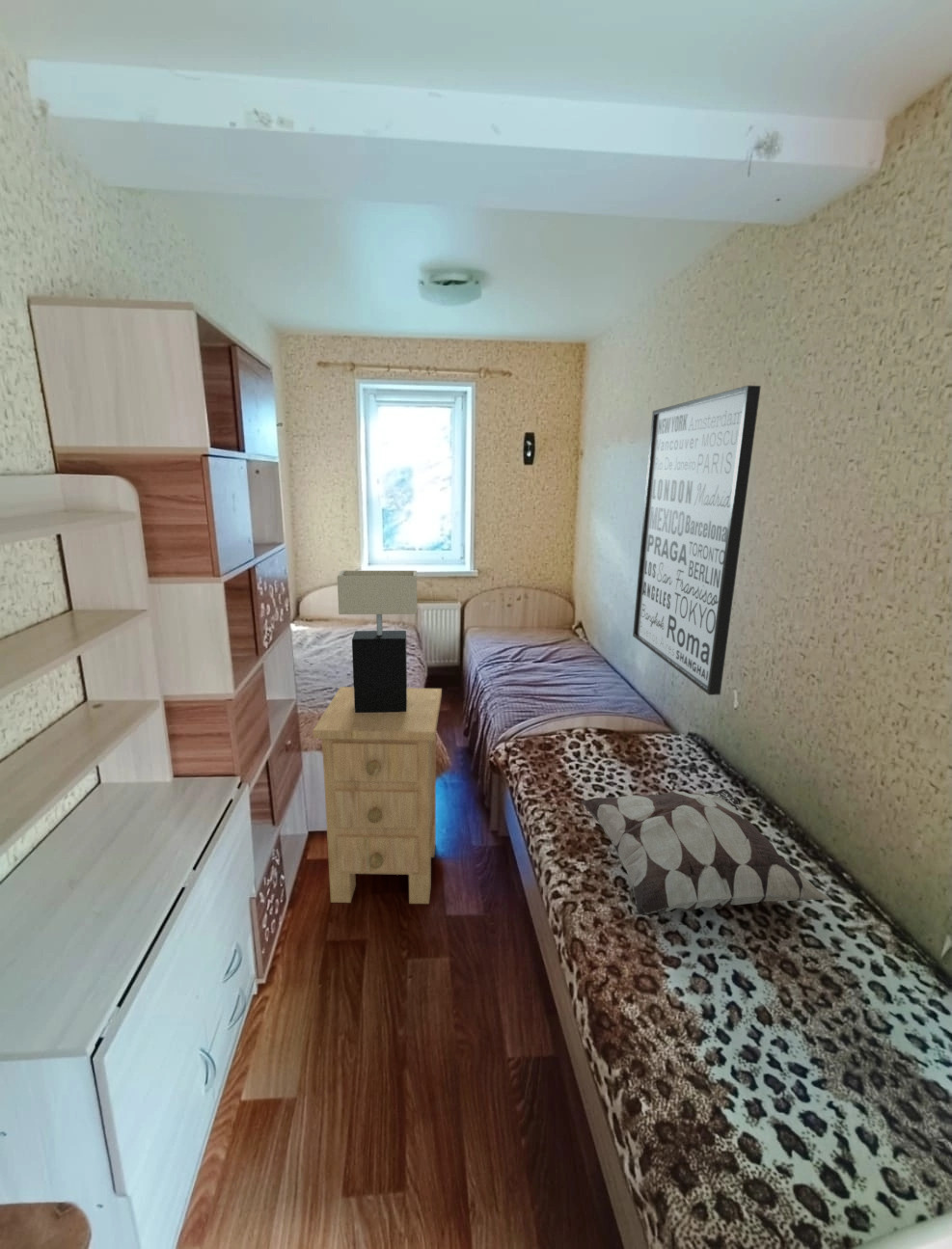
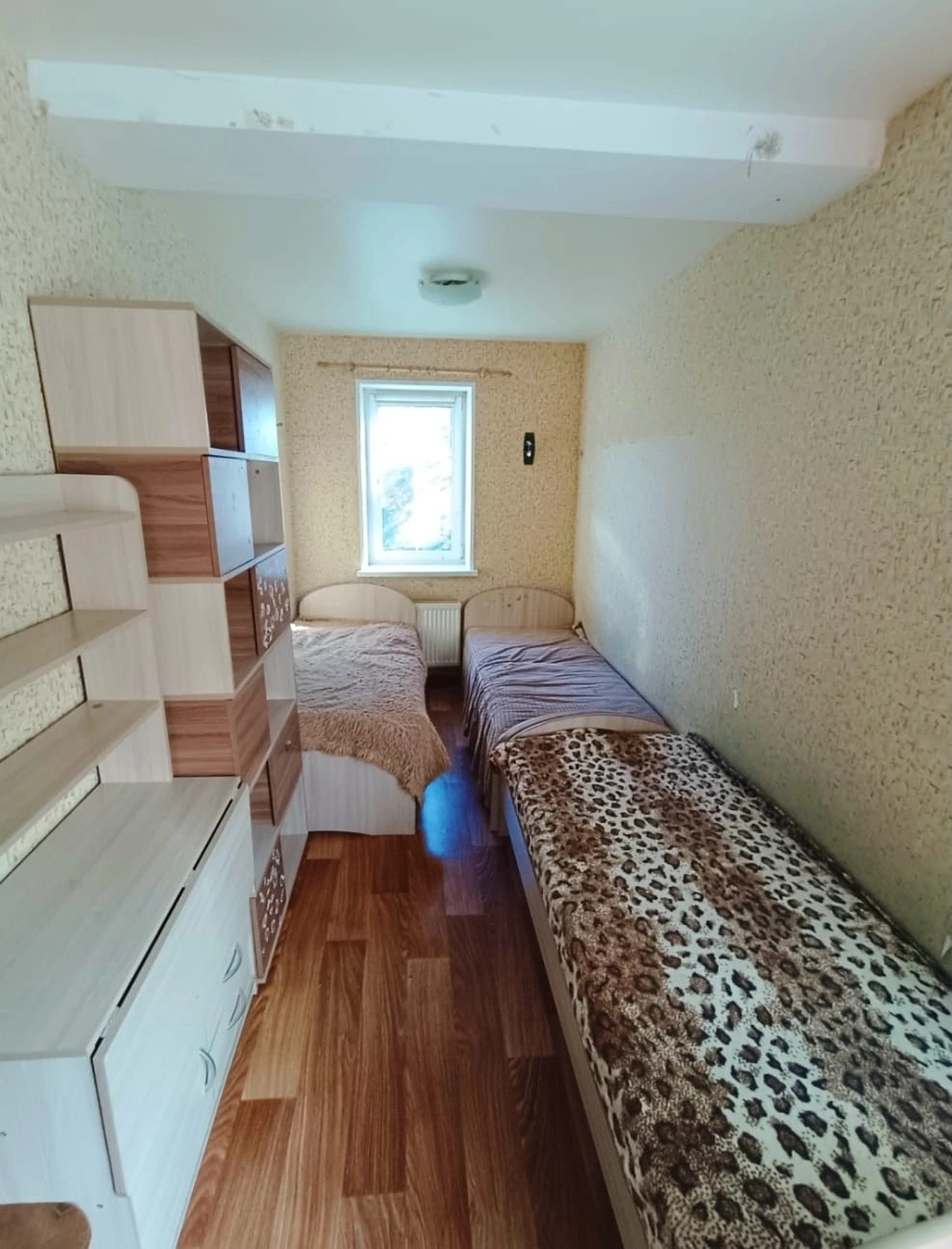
- wall art [632,385,762,696]
- nightstand [312,686,443,905]
- table lamp [337,570,418,713]
- decorative pillow [580,790,832,916]
